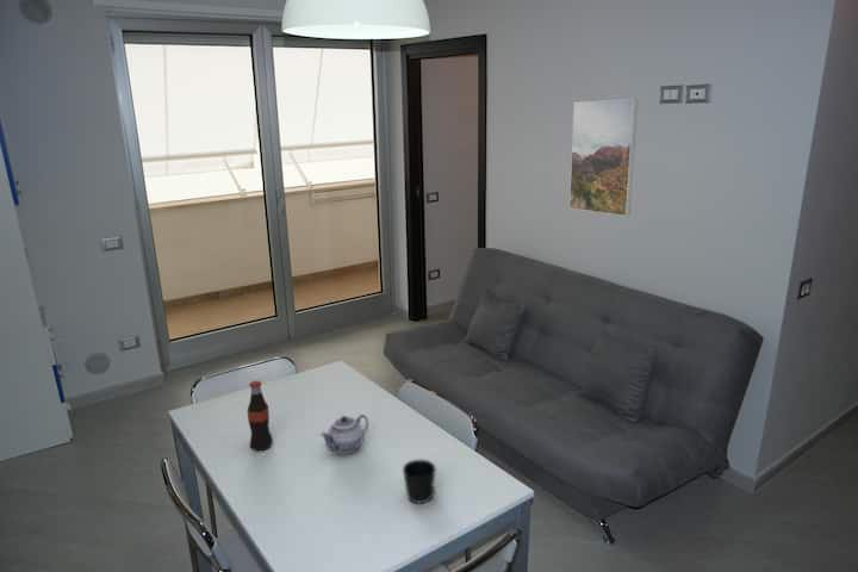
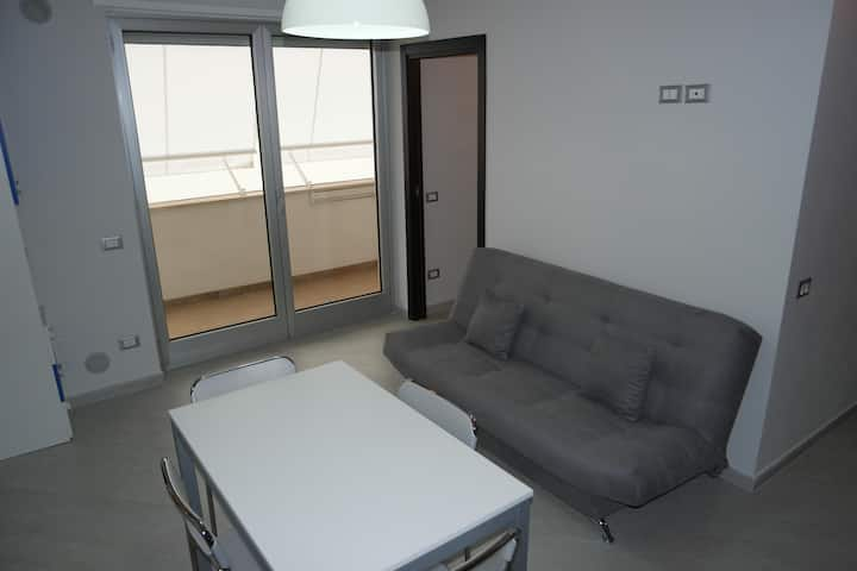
- cup [402,459,437,504]
- bottle [247,379,274,452]
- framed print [568,98,639,217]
- teapot [319,414,369,455]
